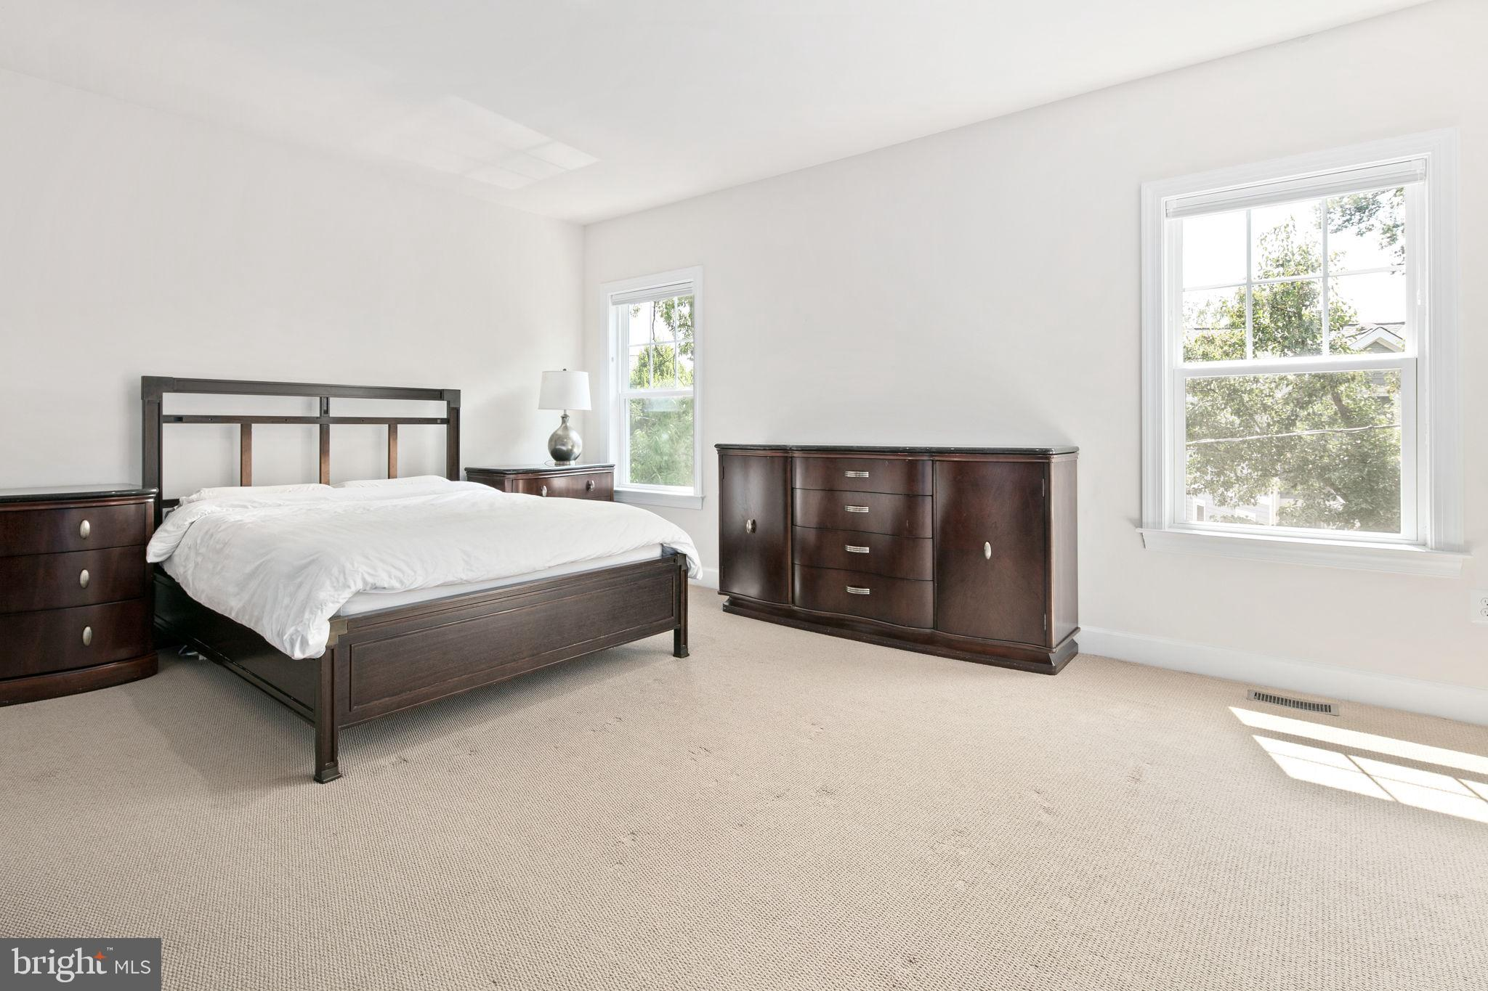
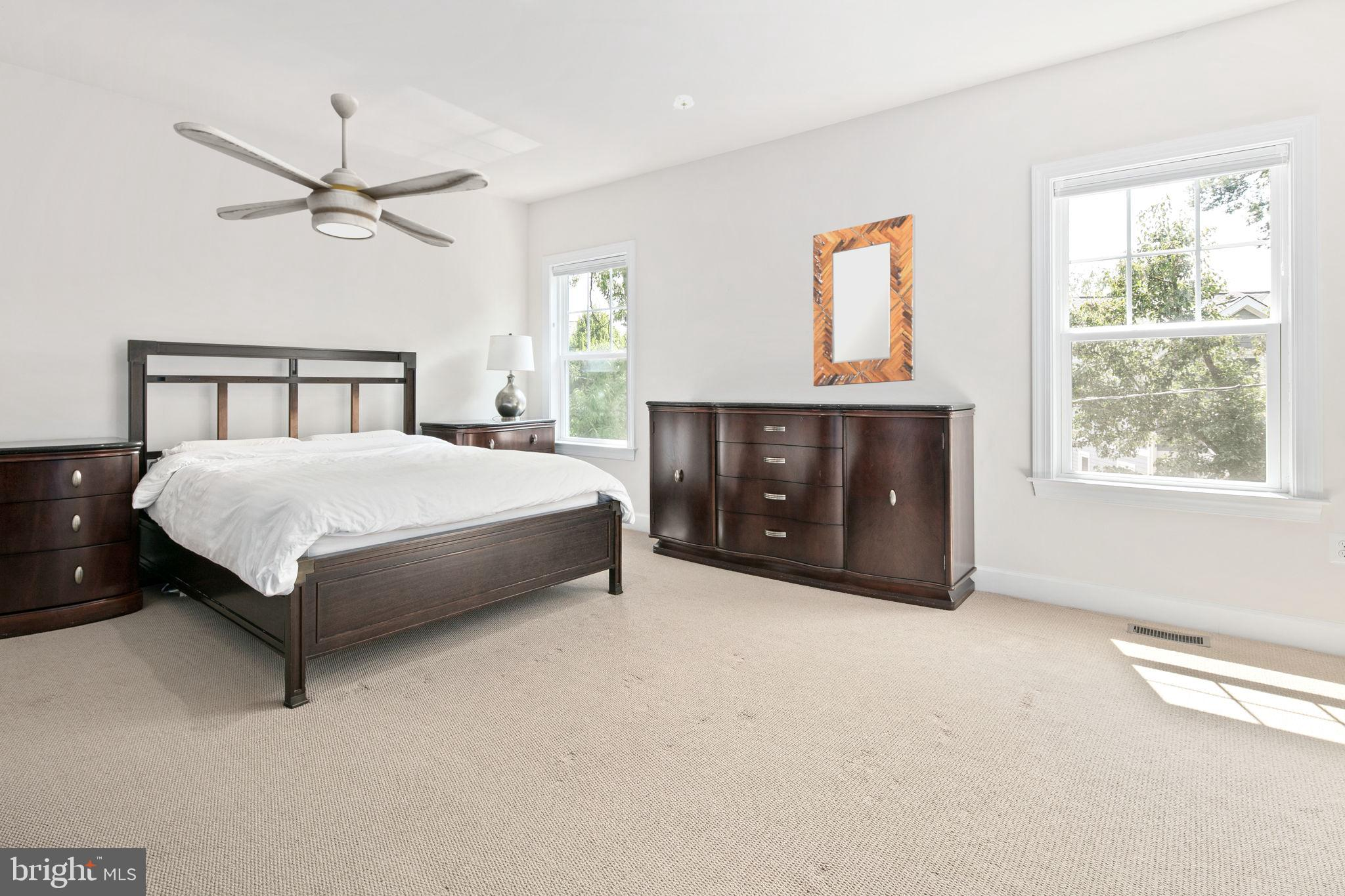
+ ceiling fan [173,93,490,247]
+ smoke detector [672,95,695,111]
+ home mirror [812,213,916,387]
